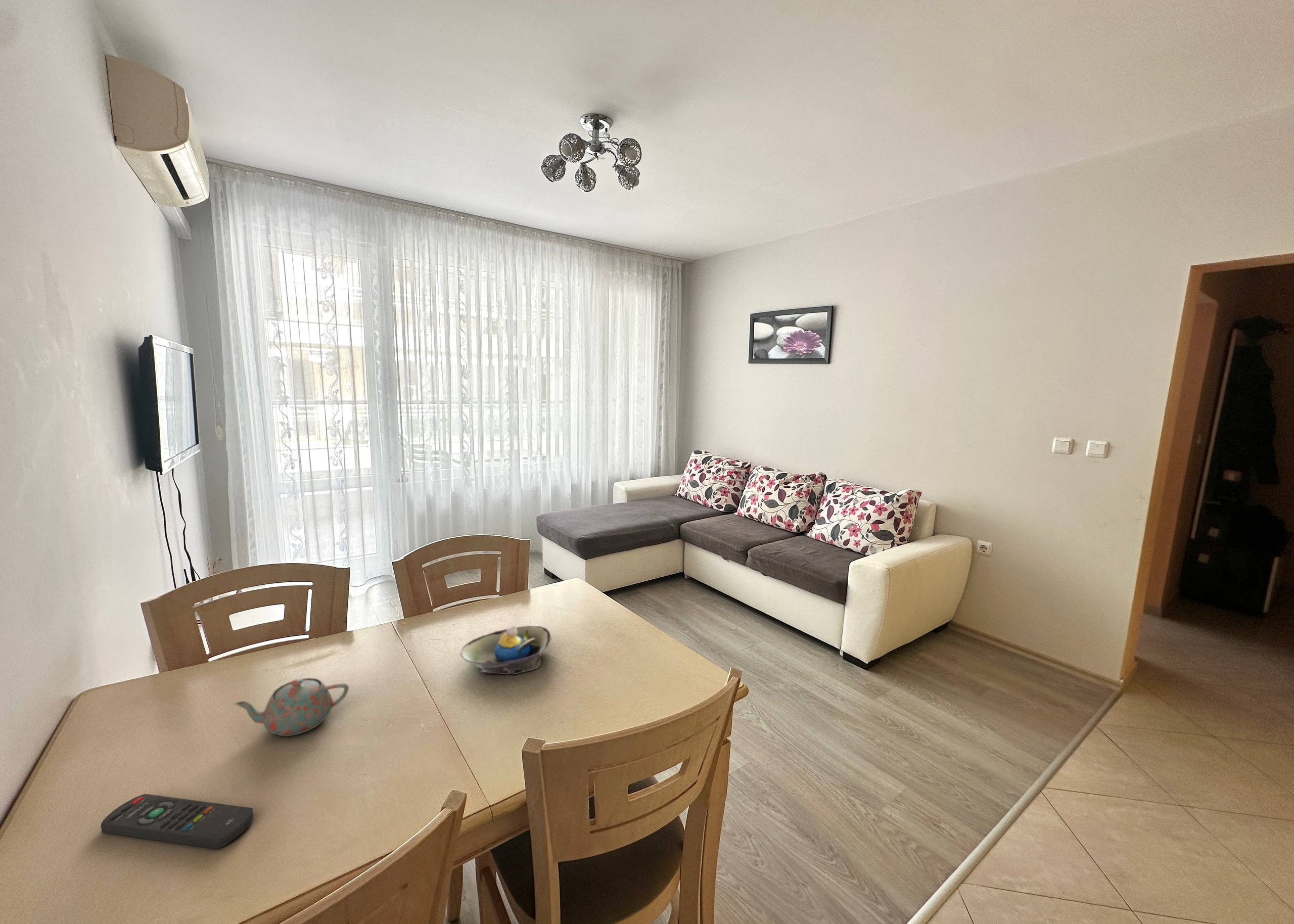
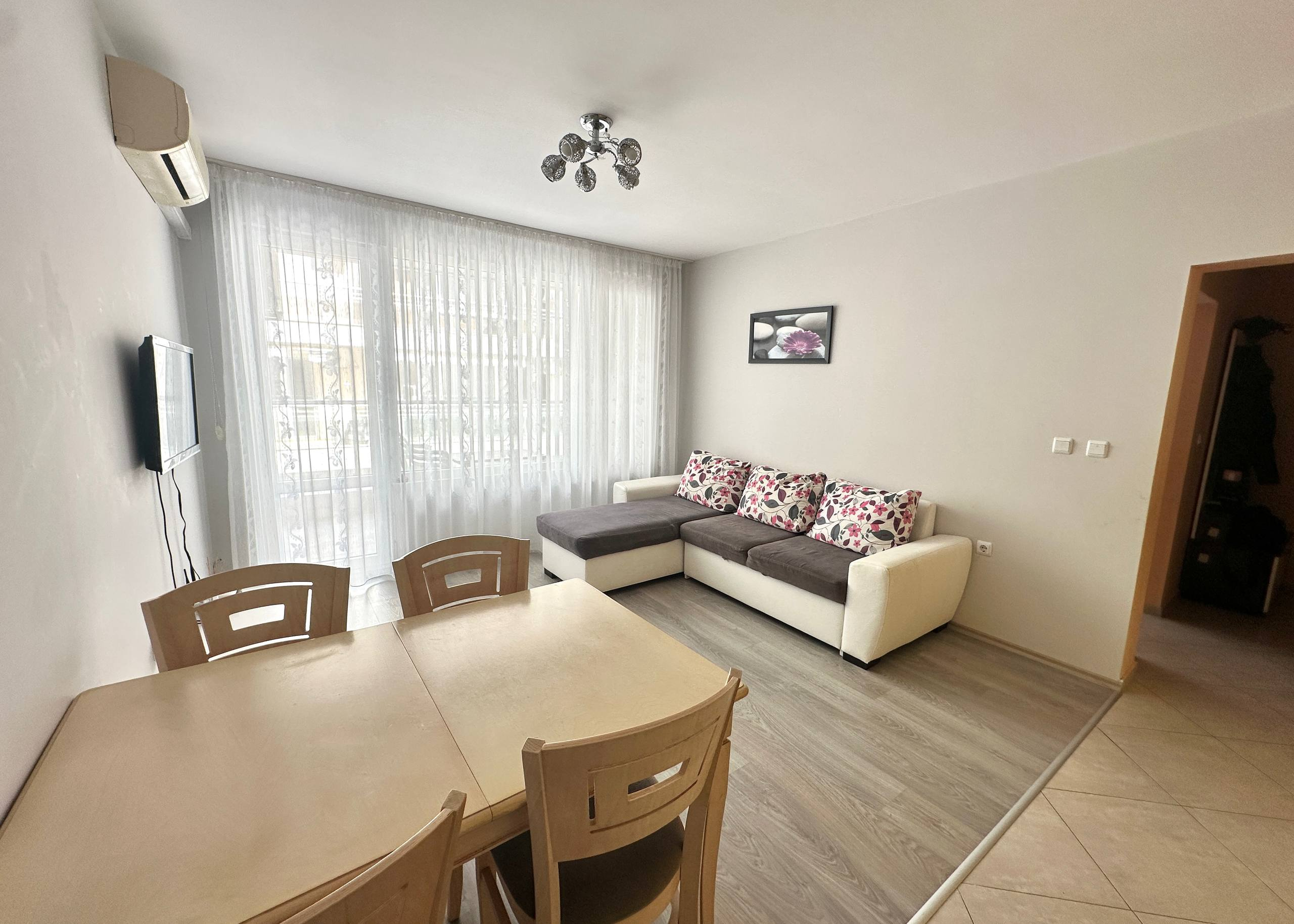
- remote control [101,794,254,849]
- decorative bowl [459,625,552,675]
- teapot [234,677,349,737]
